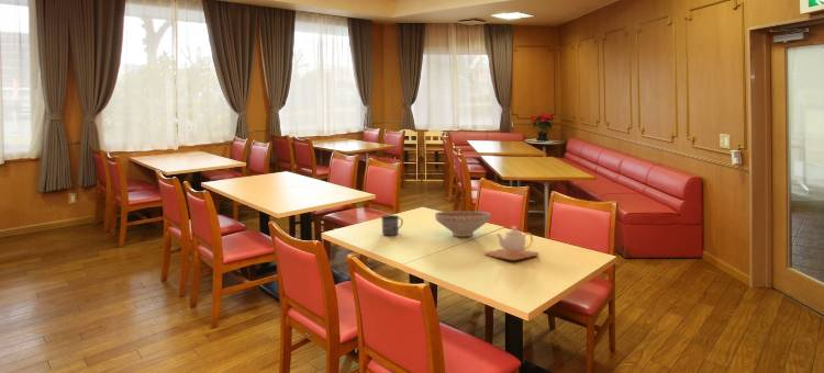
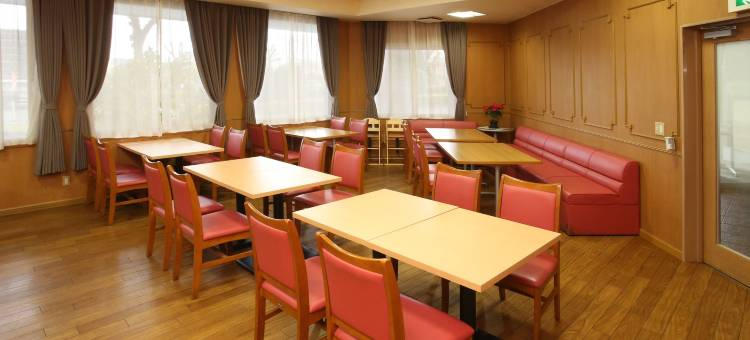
- teapot [483,225,541,261]
- decorative bowl [434,210,491,238]
- mug [380,214,404,236]
